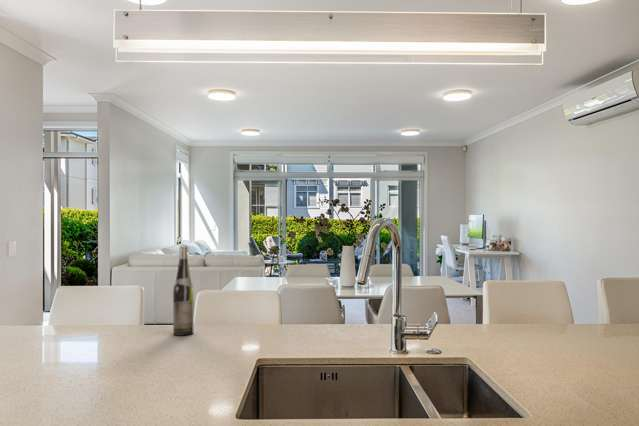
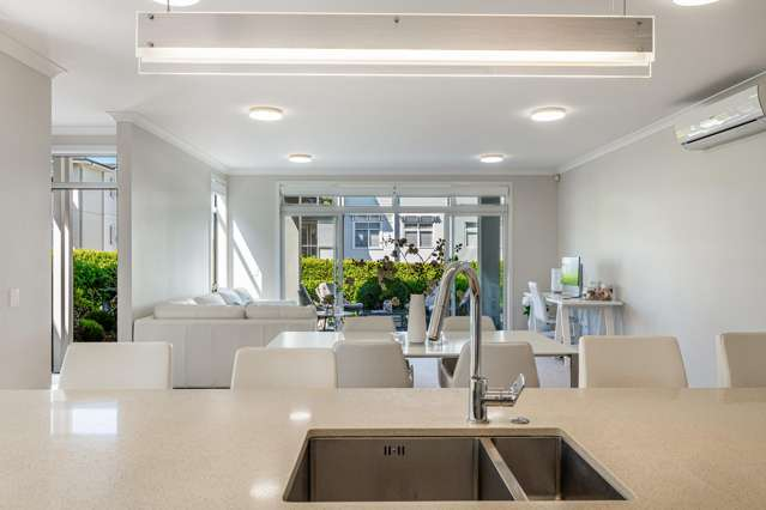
- wine bottle [172,245,194,337]
